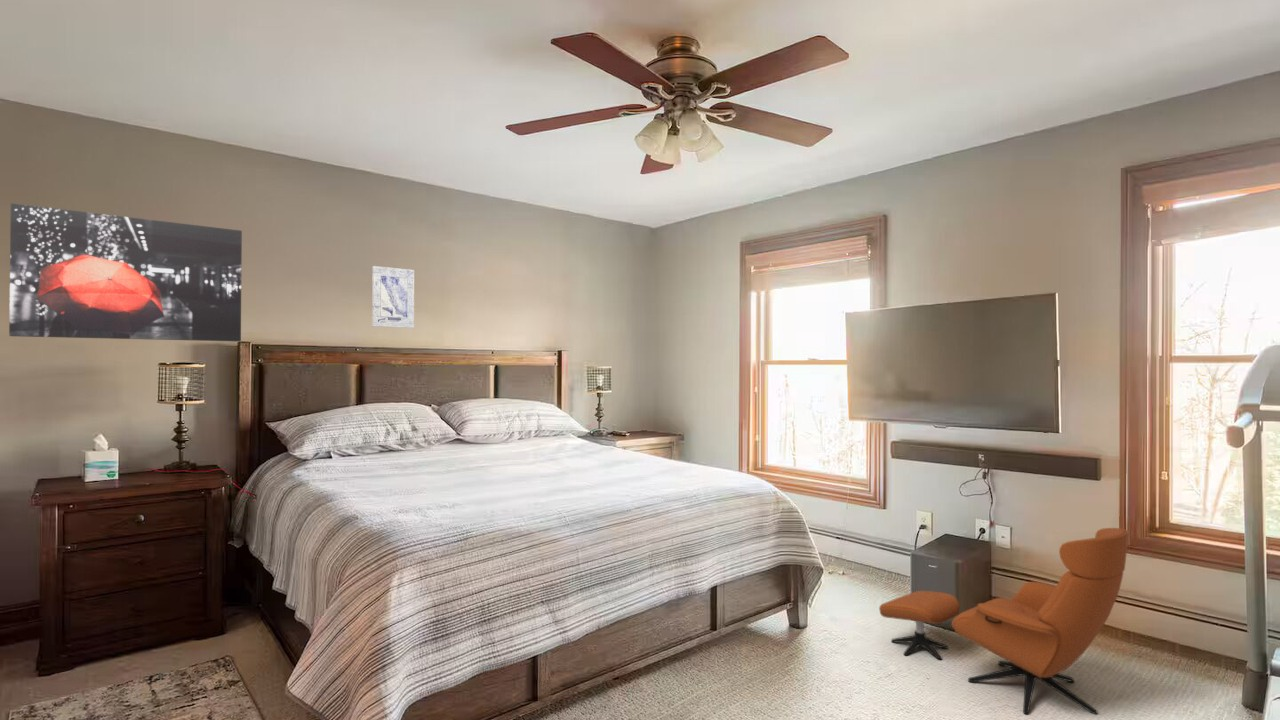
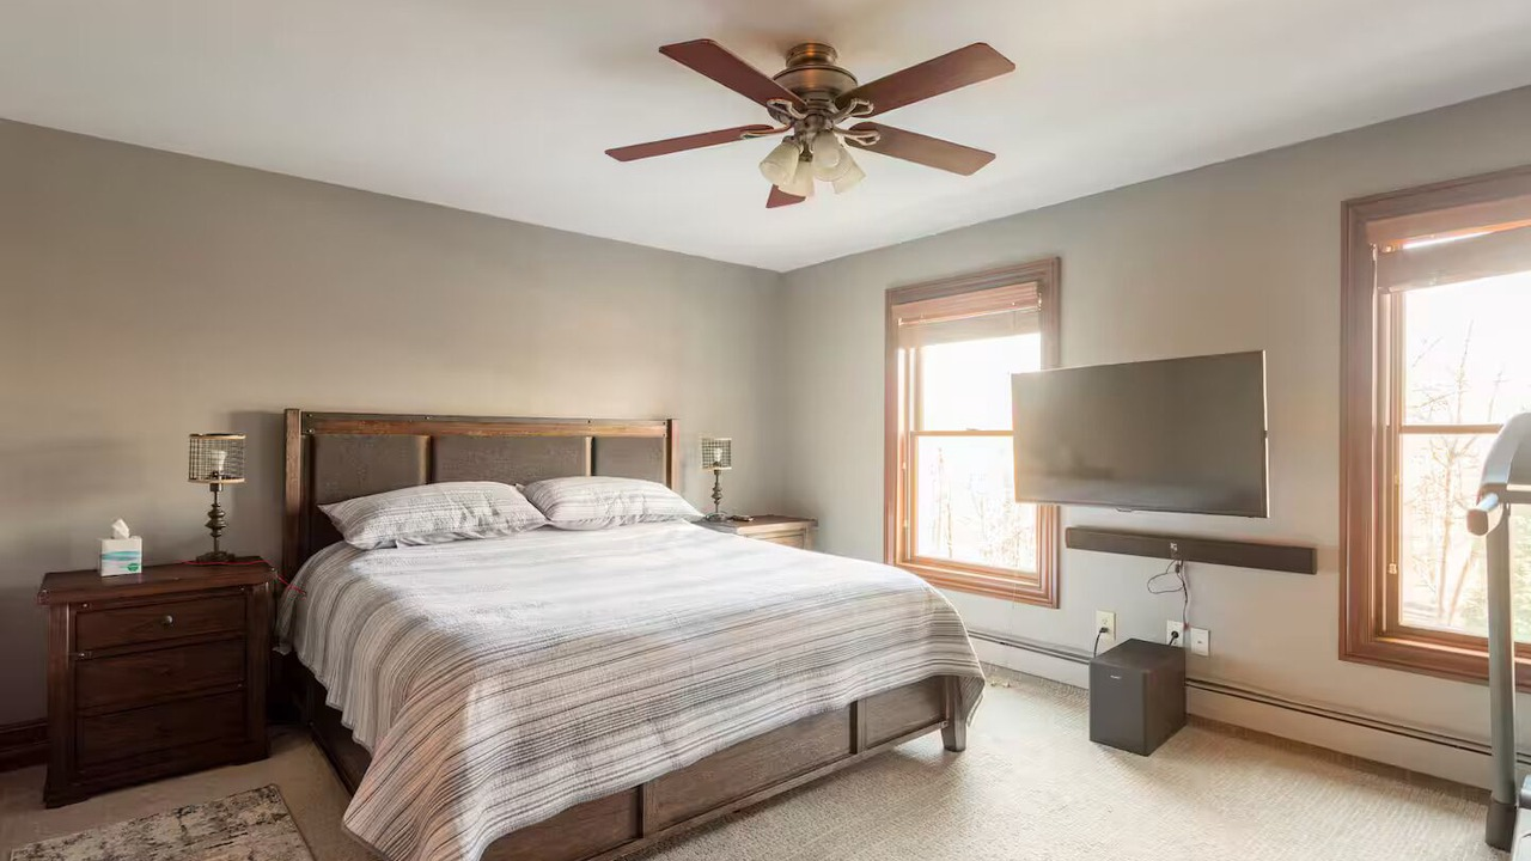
- wall art [8,202,243,342]
- armchair [878,527,1129,715]
- wall art [371,265,415,329]
